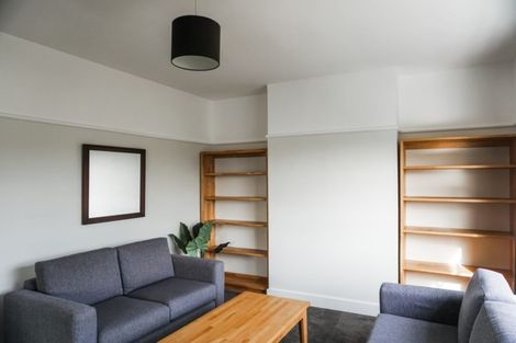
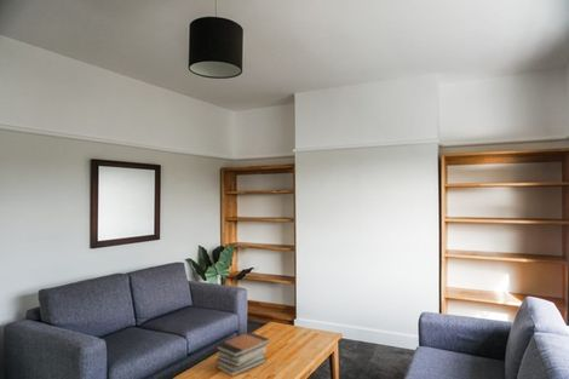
+ book stack [214,331,270,378]
